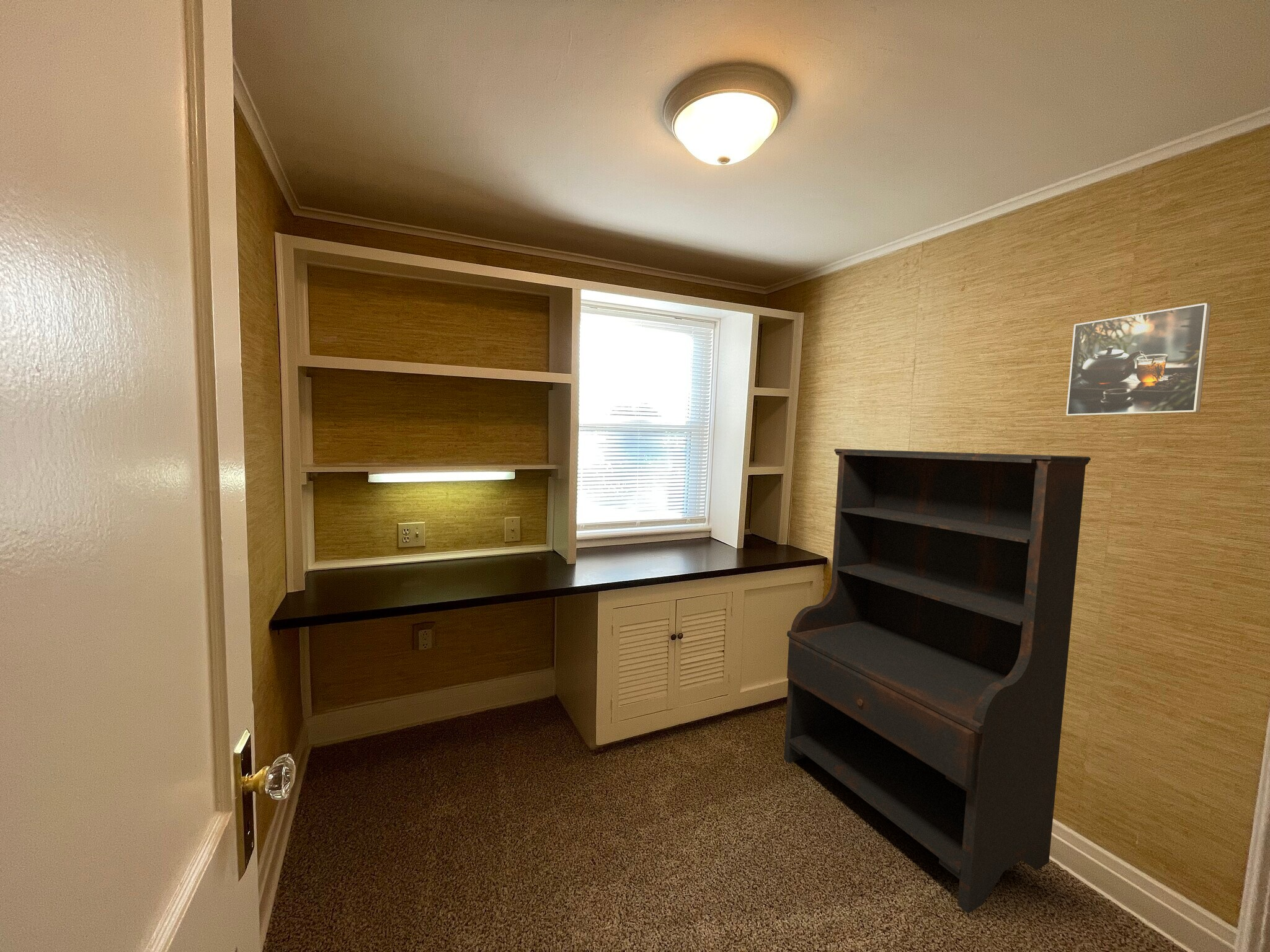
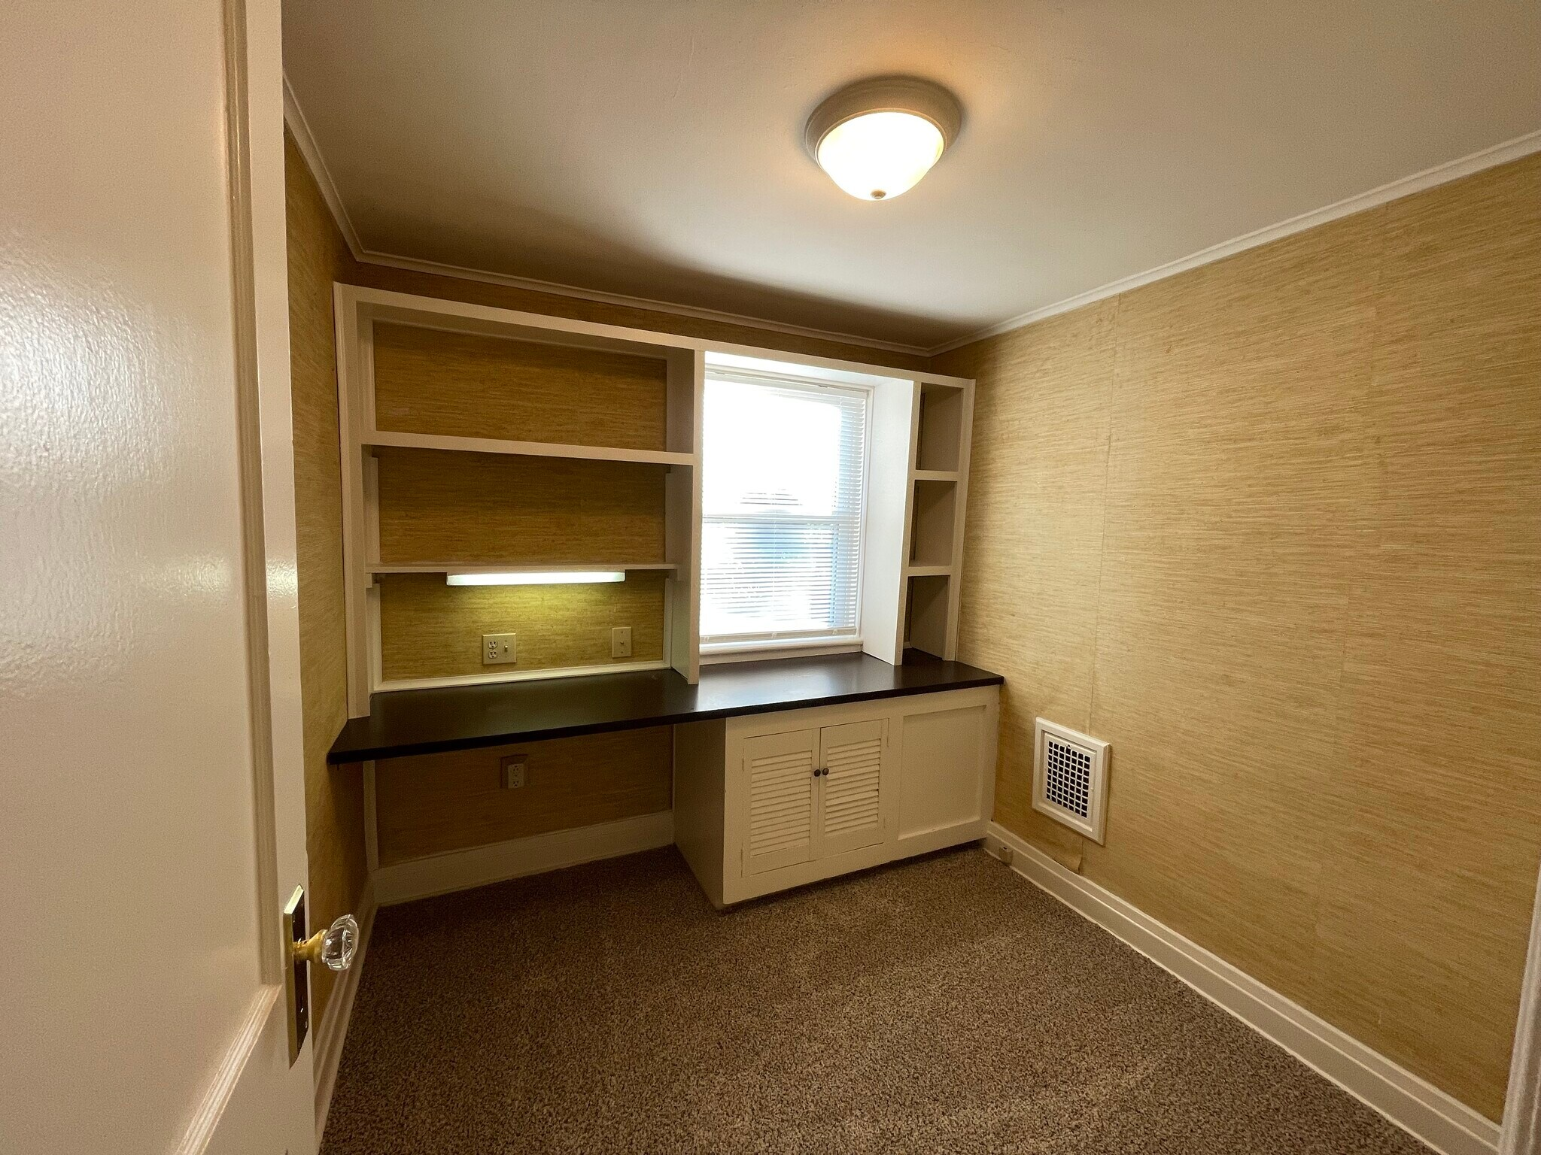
- bookshelf [783,448,1091,914]
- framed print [1065,302,1212,417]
